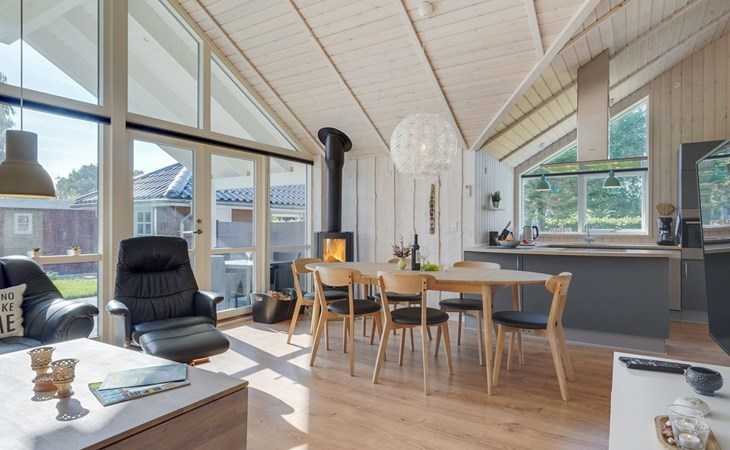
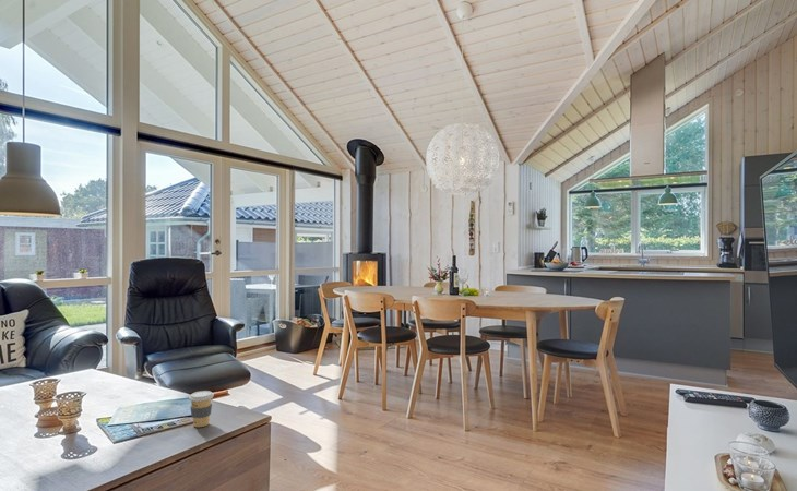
+ coffee cup [188,390,215,428]
